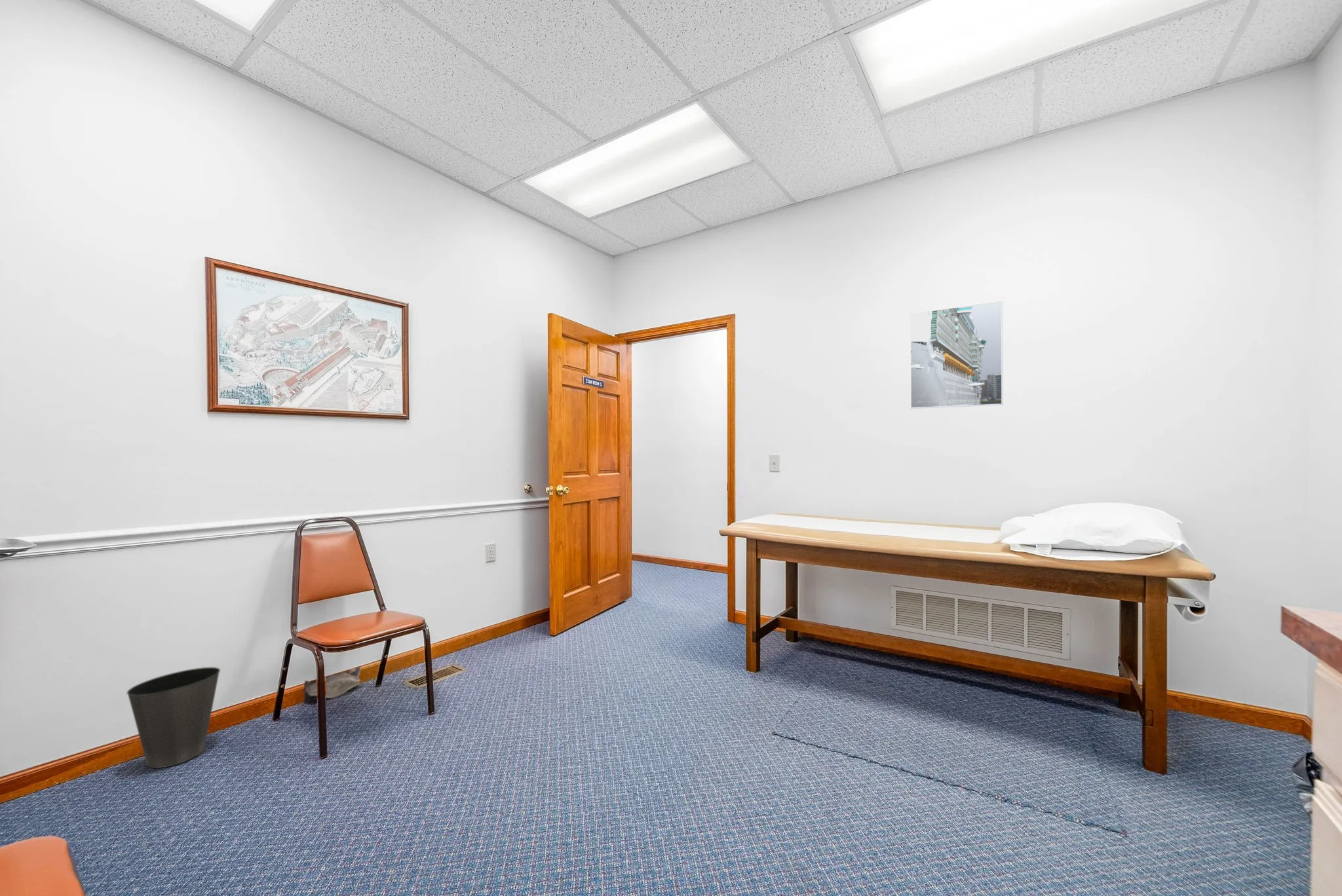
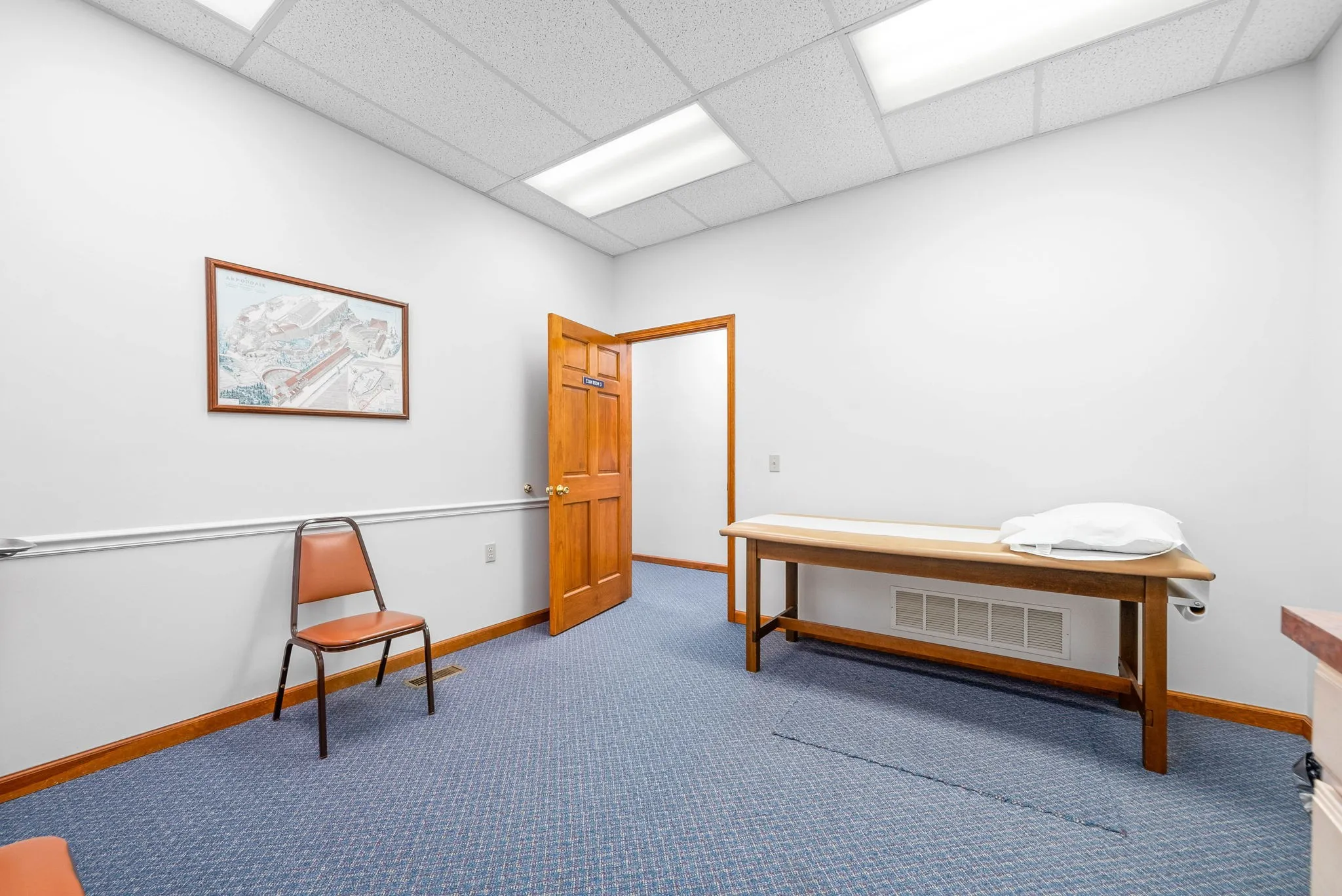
- waste basket [126,667,221,769]
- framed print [910,300,1003,409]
- bag [303,665,361,704]
